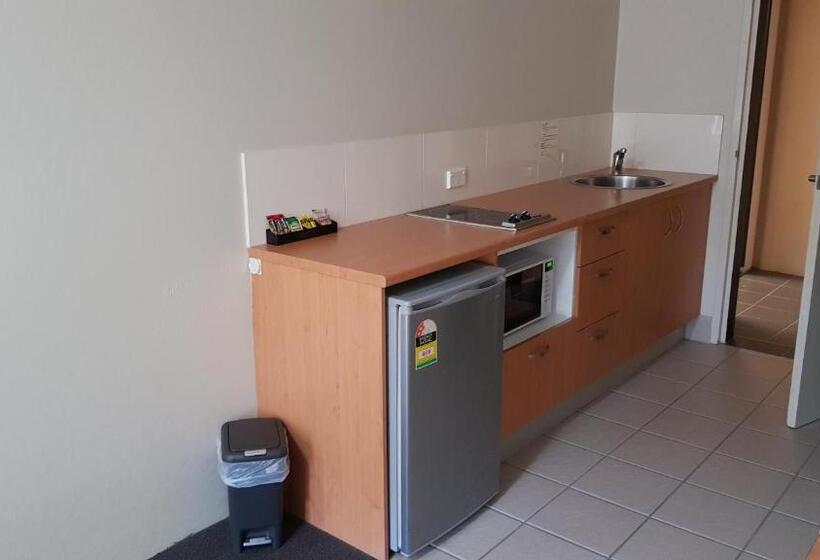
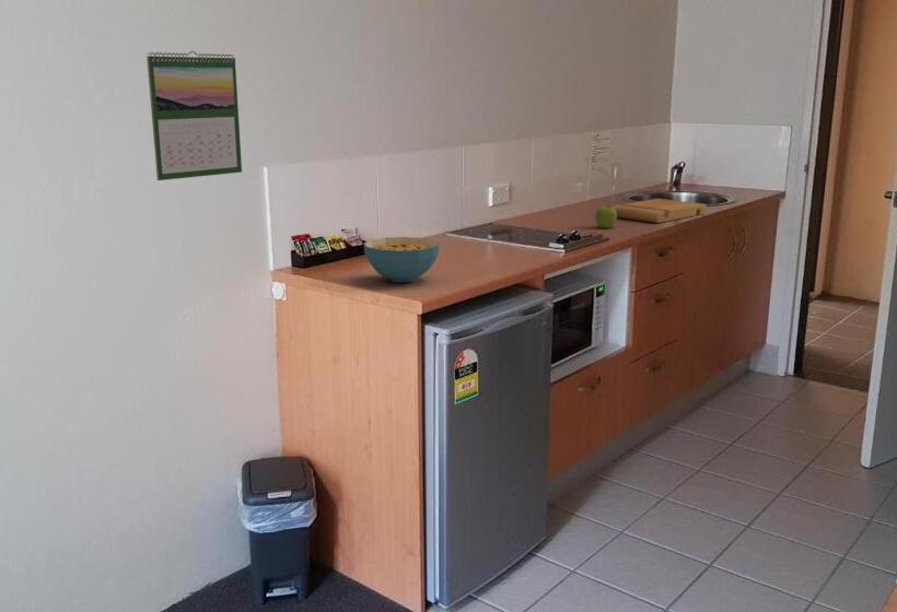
+ fruit [594,204,618,229]
+ calendar [145,50,243,181]
+ cutting board [610,198,708,224]
+ cereal bowl [362,236,441,283]
